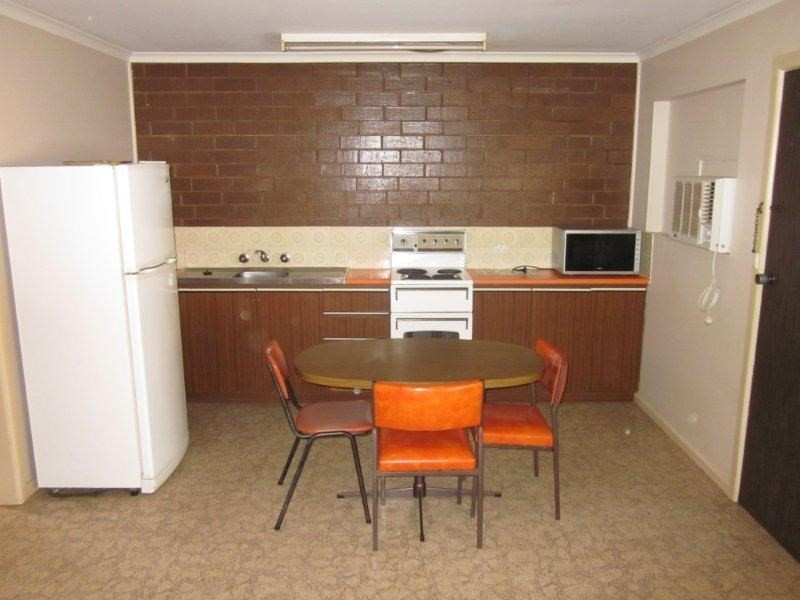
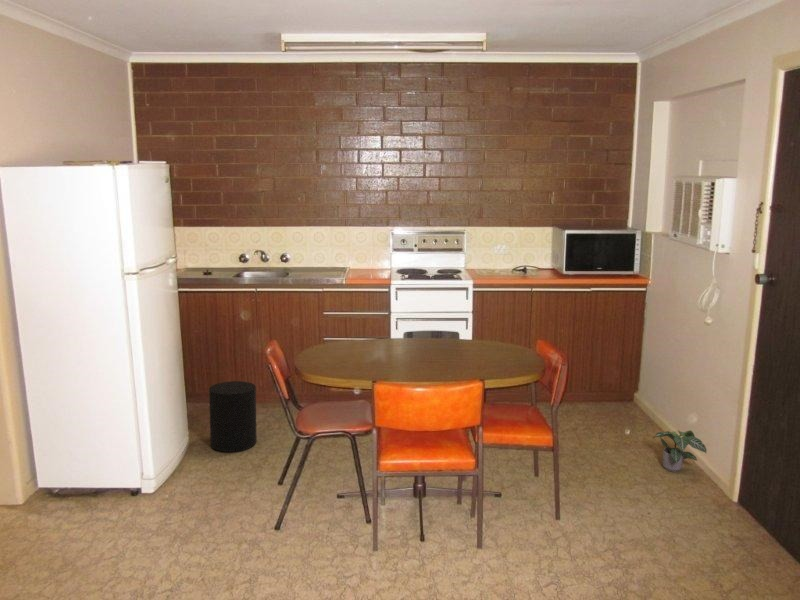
+ cylinder [208,380,258,453]
+ potted plant [652,429,708,473]
